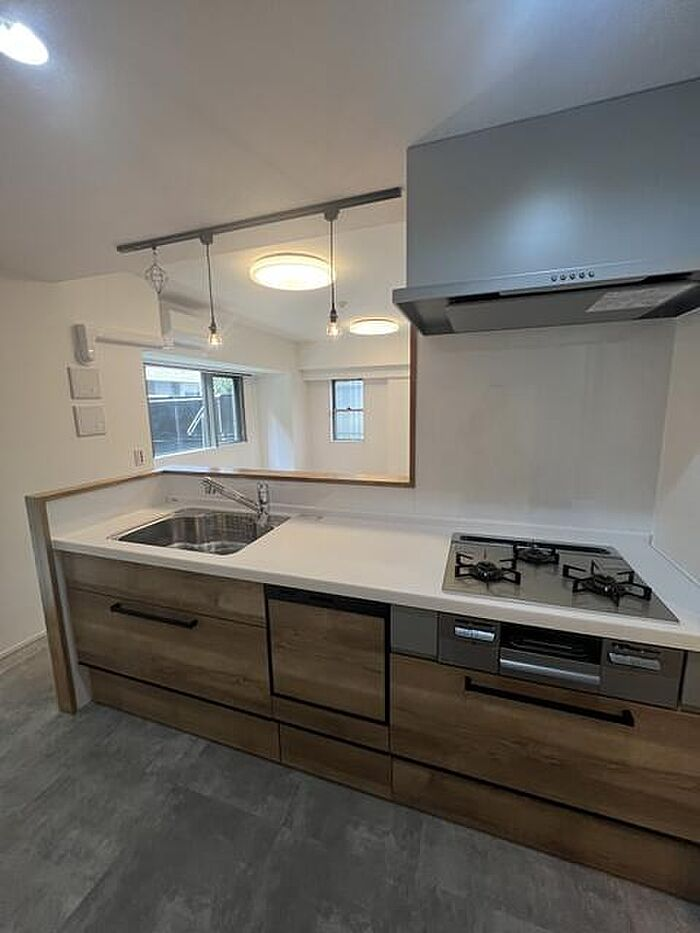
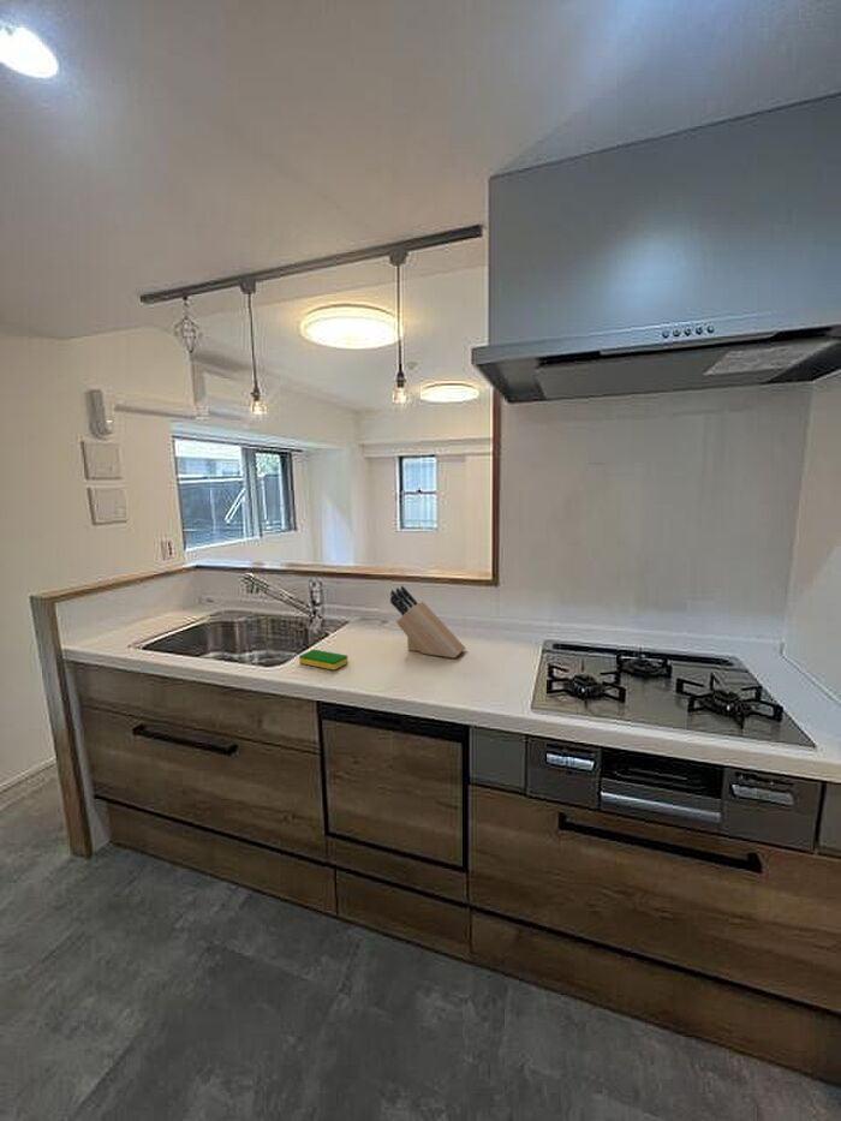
+ knife block [389,585,467,660]
+ dish sponge [298,649,350,670]
